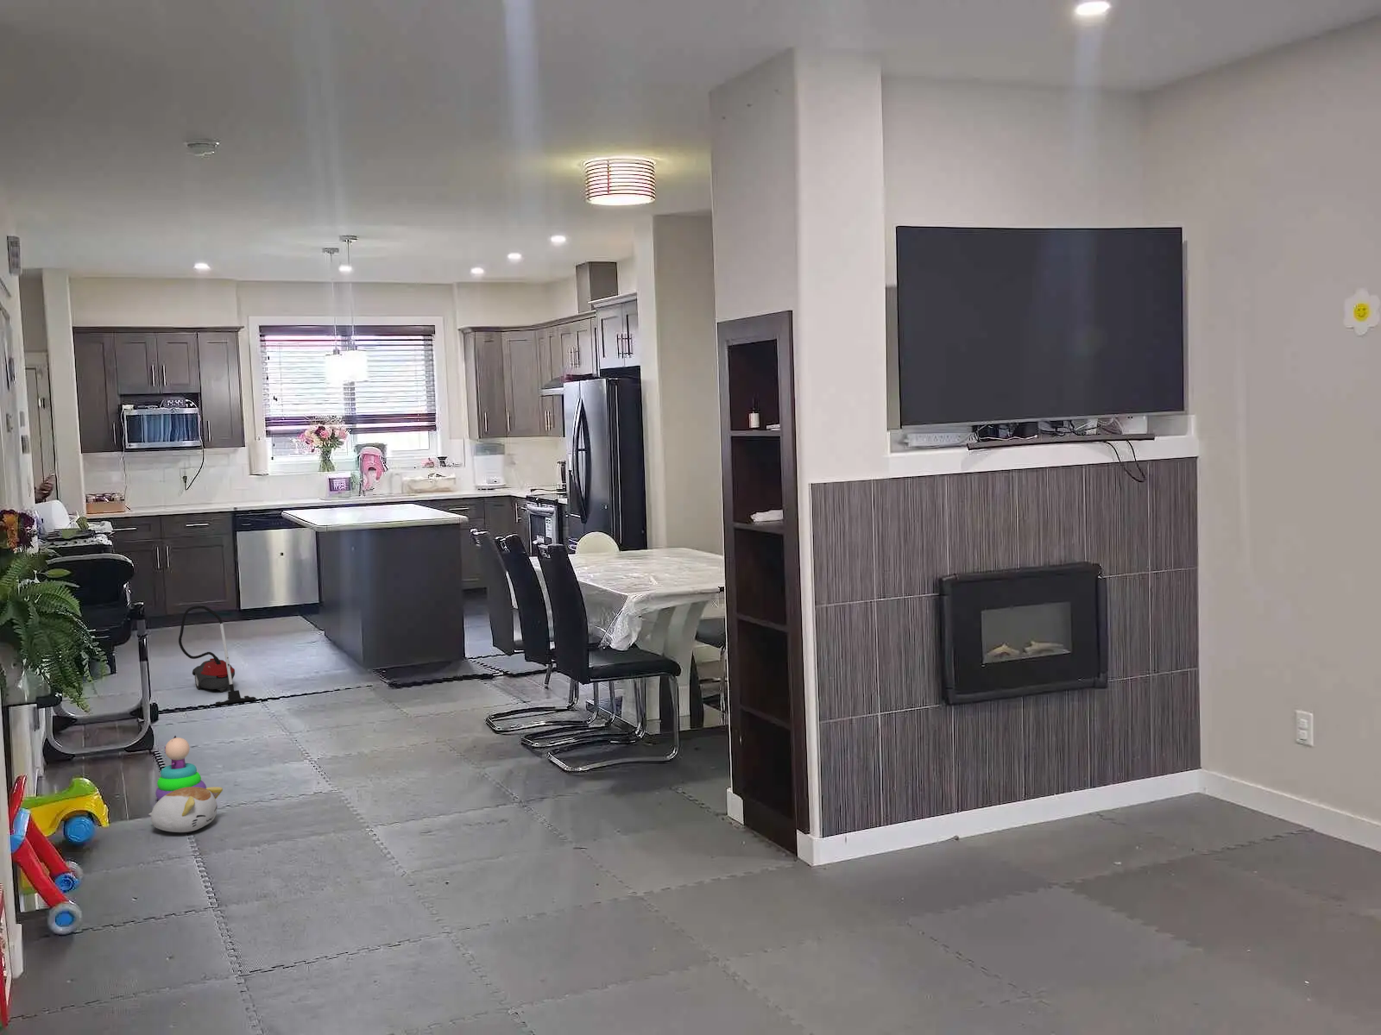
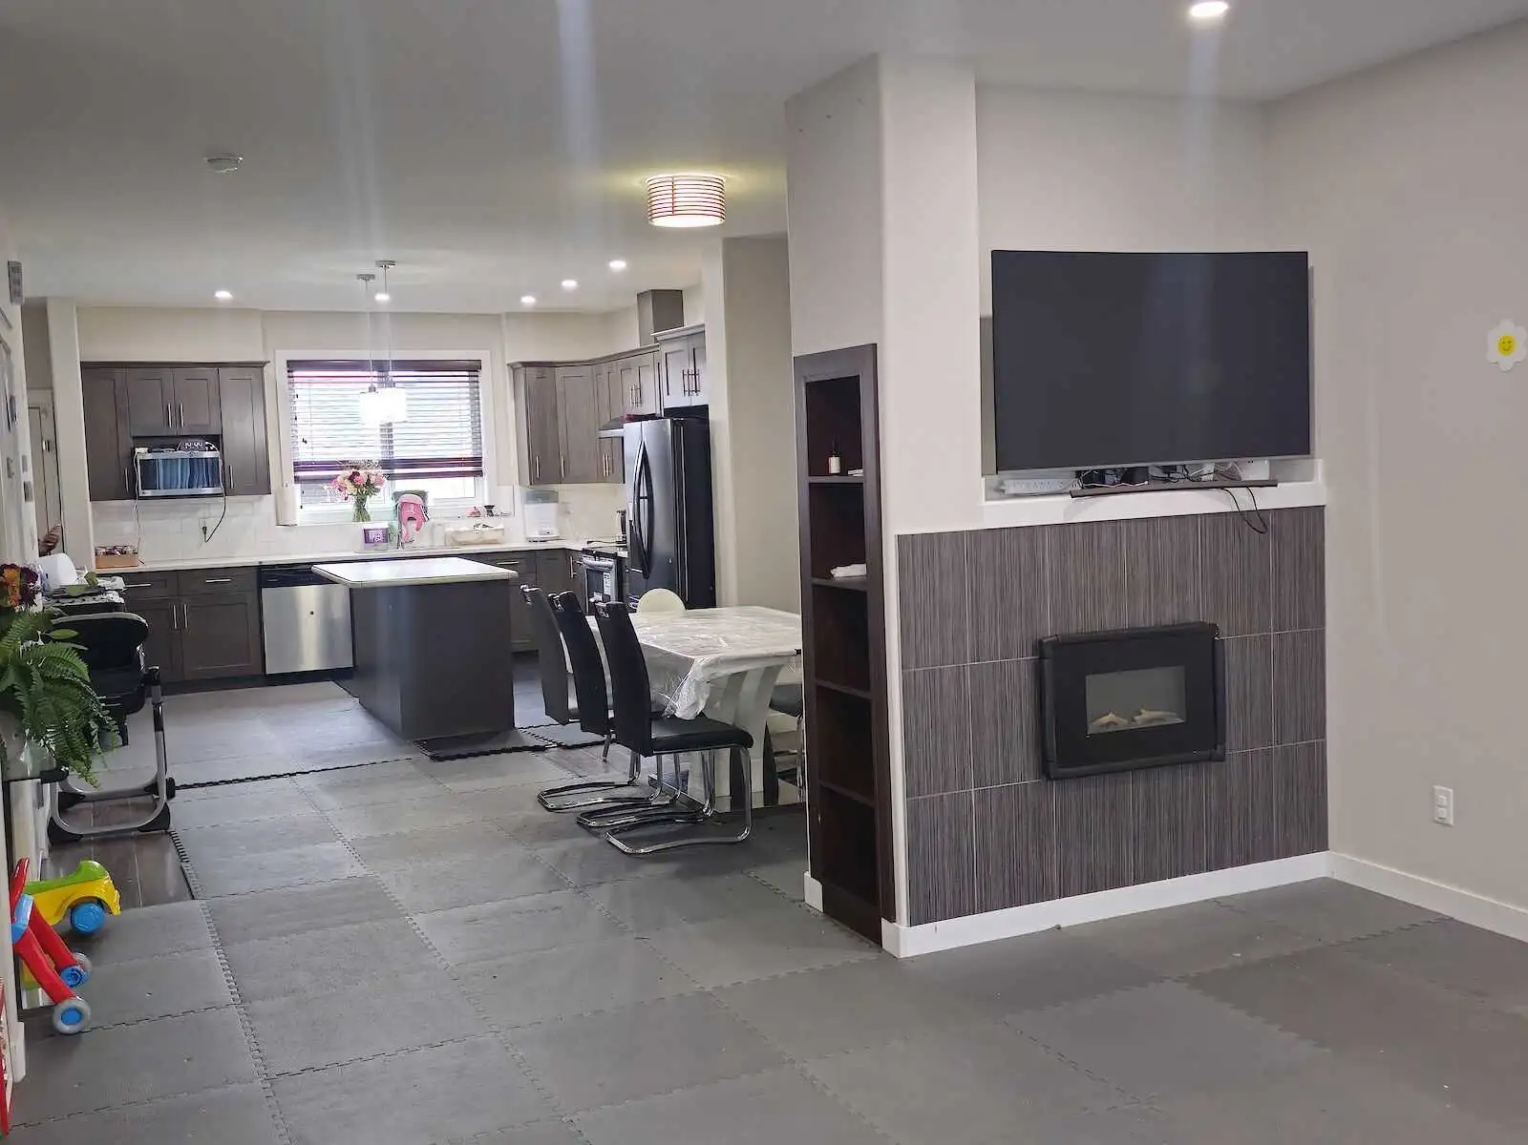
- stacking toy [154,735,208,800]
- plush toy [149,786,224,833]
- vacuum cleaner [178,604,258,706]
